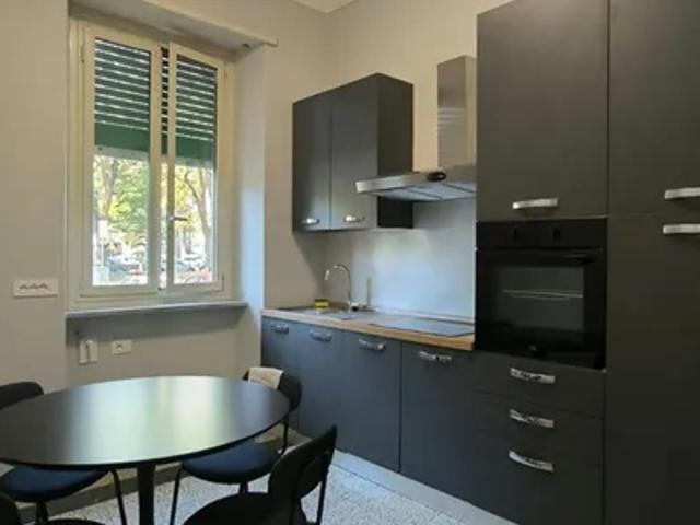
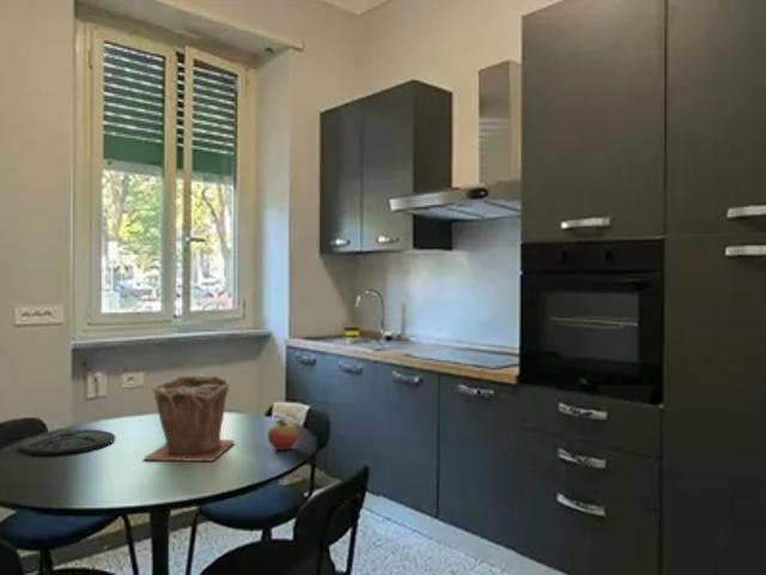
+ fruit [267,418,299,450]
+ plate [18,428,116,456]
+ plant pot [142,373,236,462]
